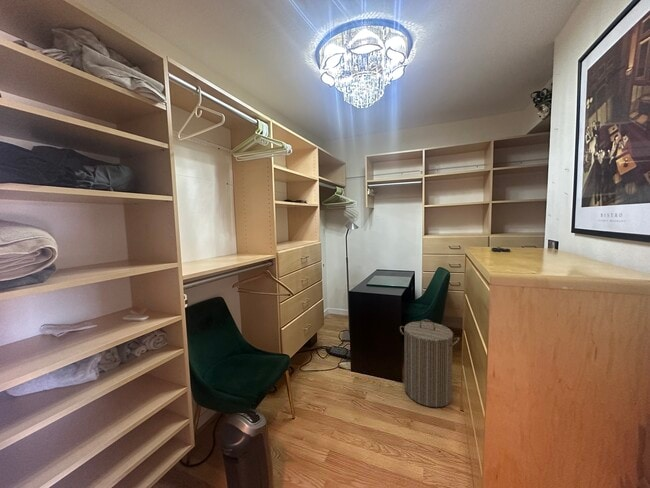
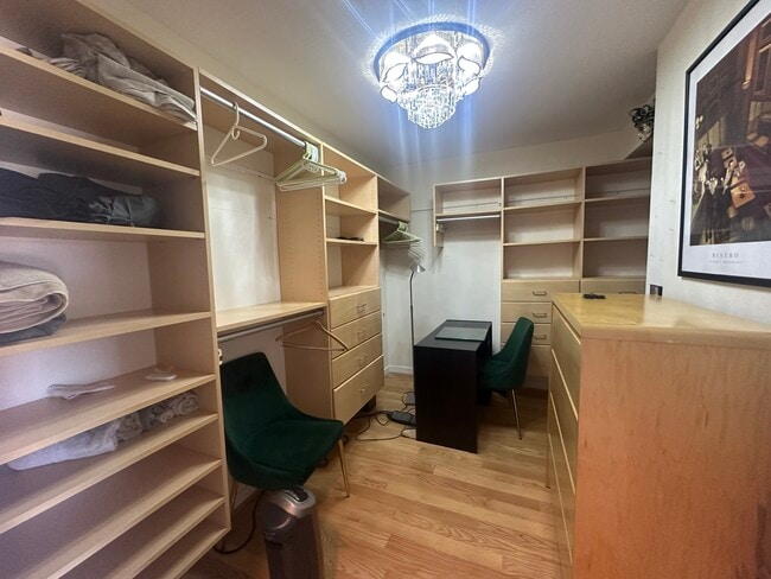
- laundry hamper [399,318,460,408]
